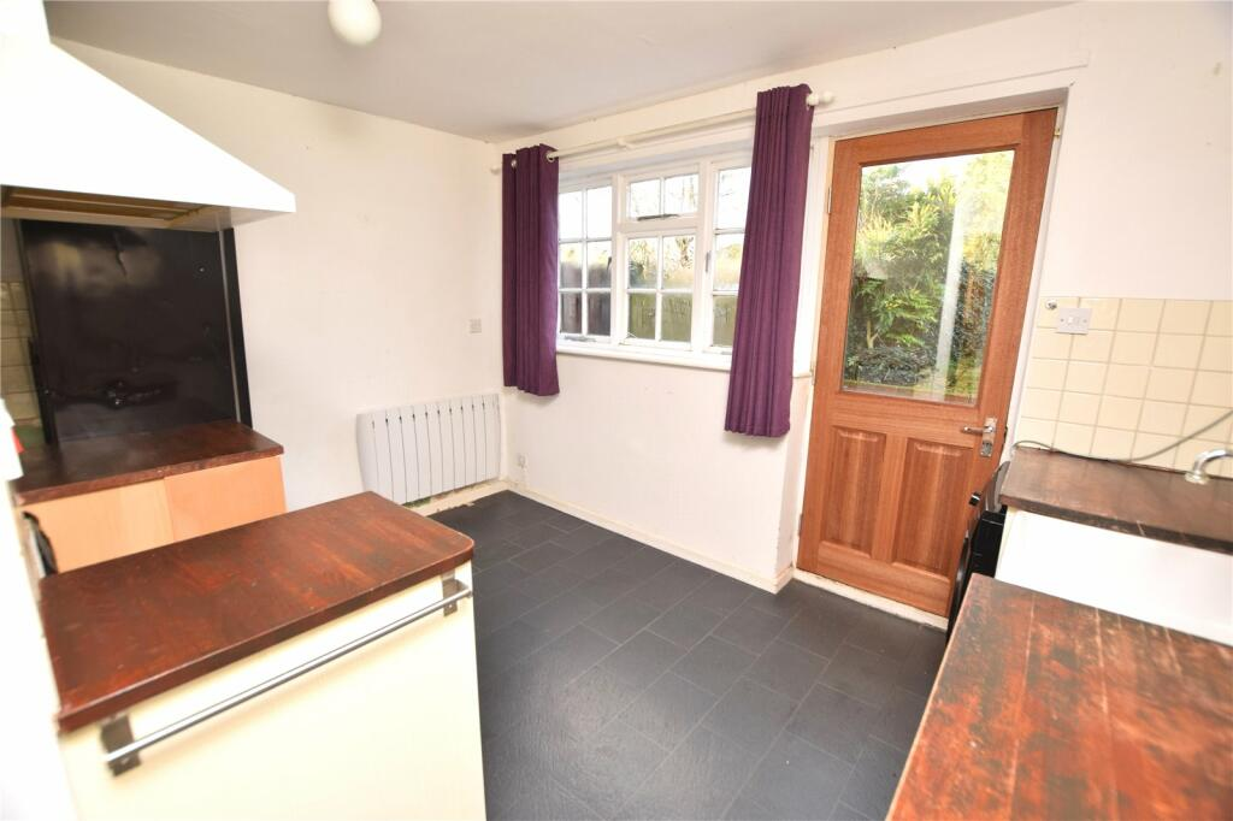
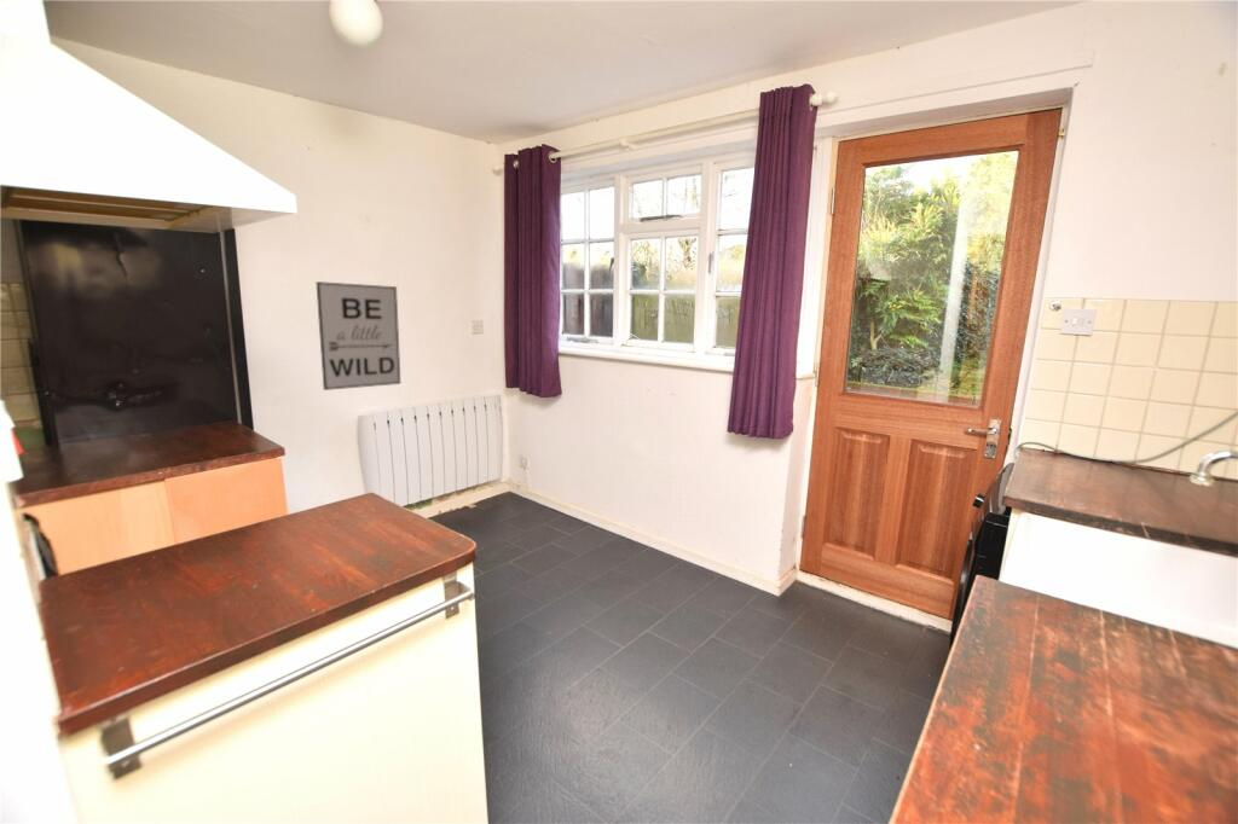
+ wall art [314,280,401,391]
